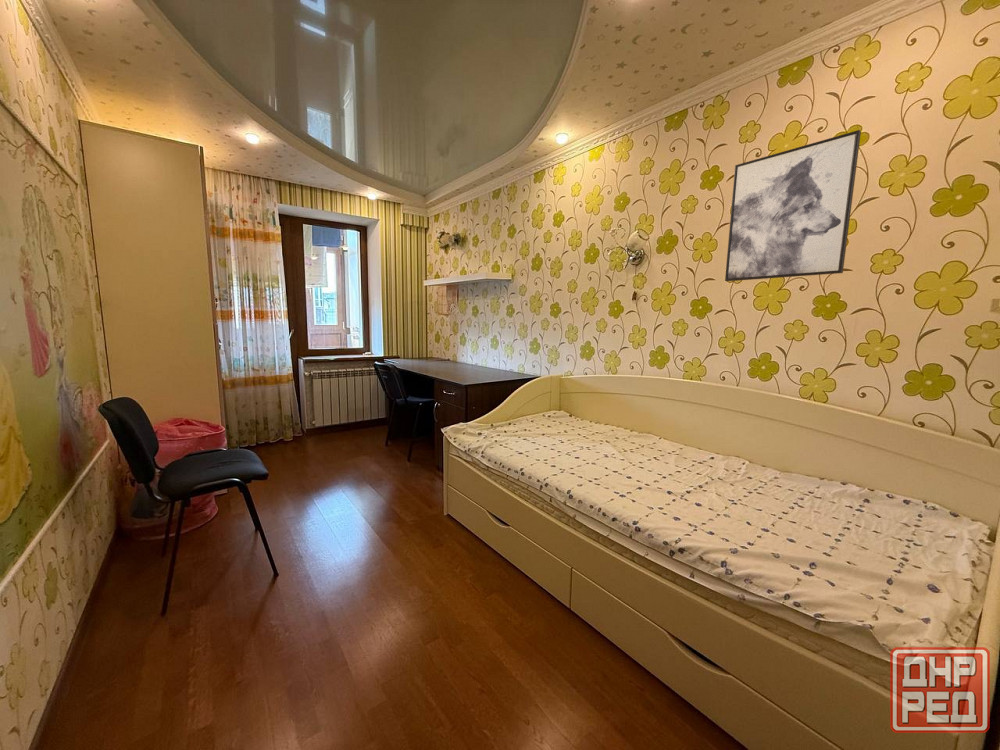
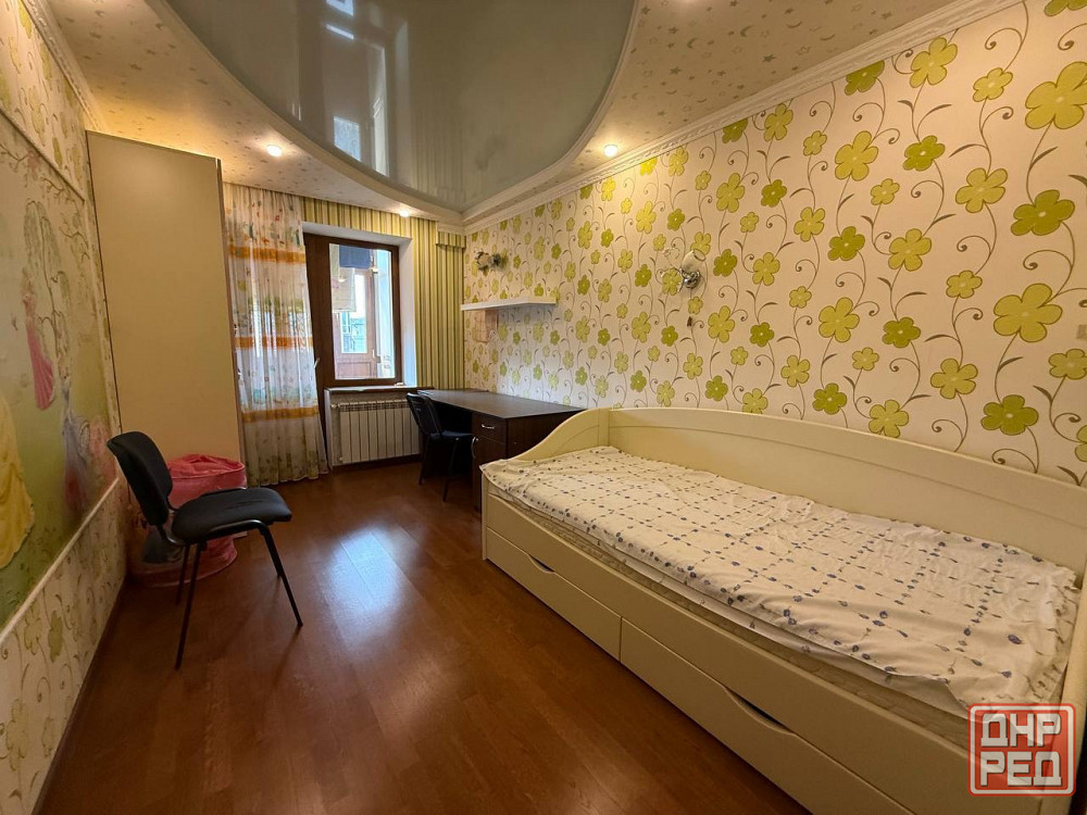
- wall art [724,129,862,282]
